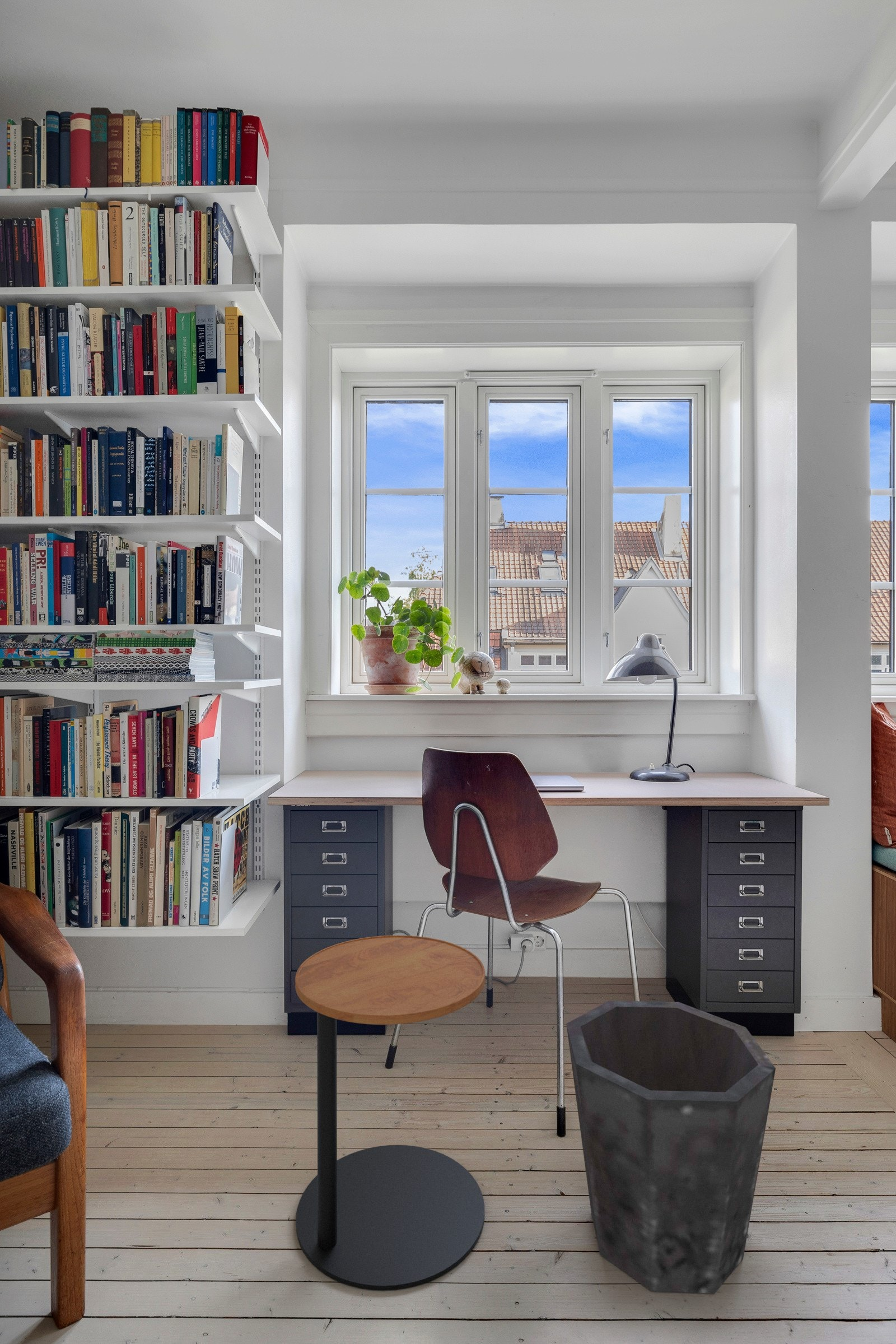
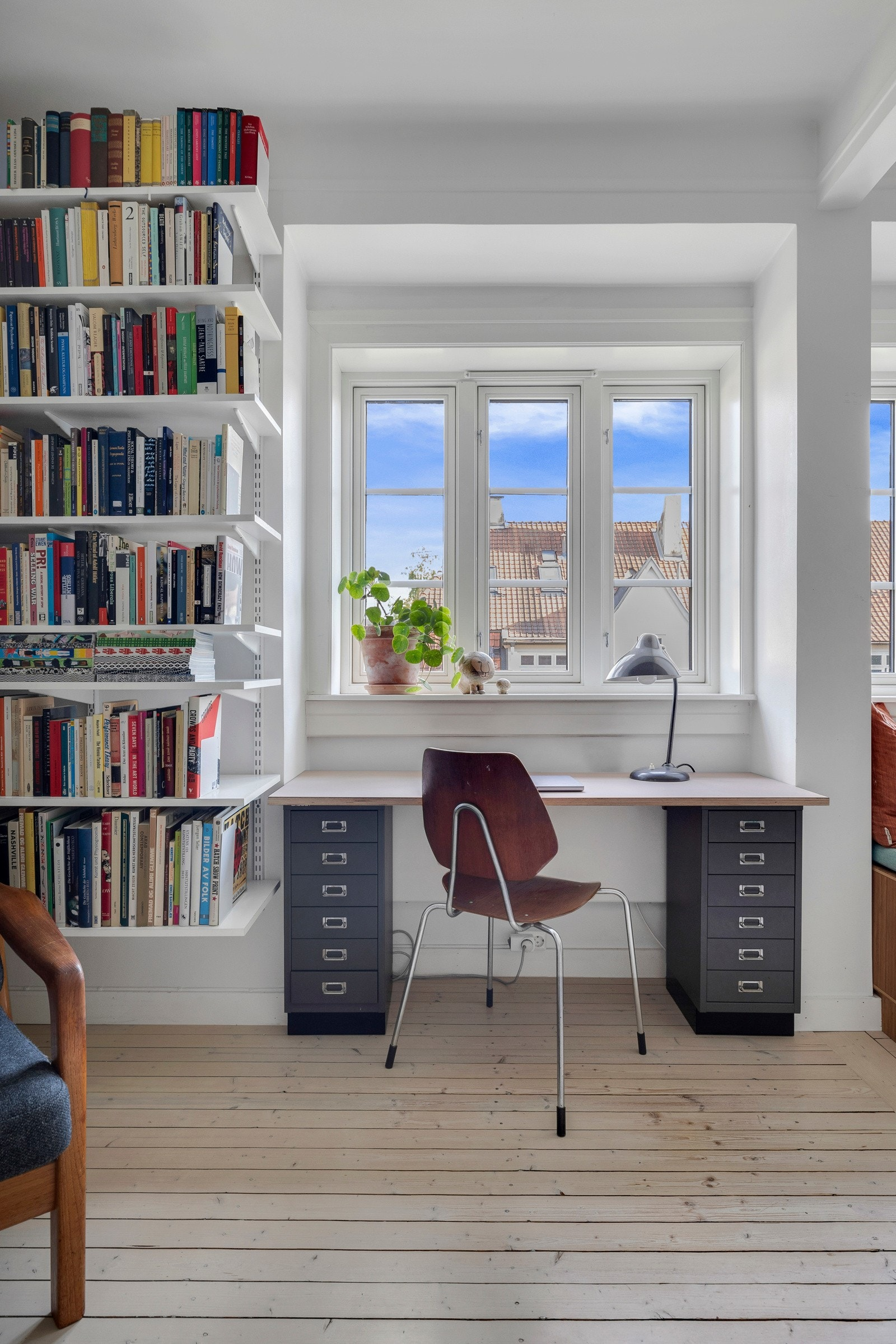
- waste bin [566,1000,776,1294]
- side table [295,935,486,1291]
